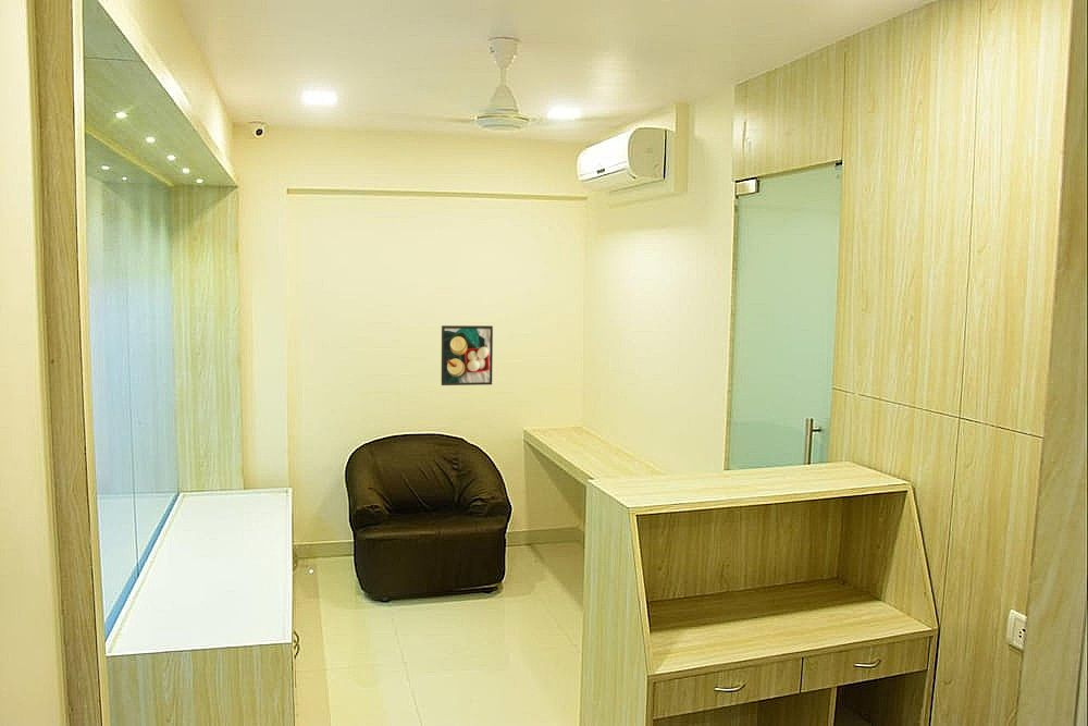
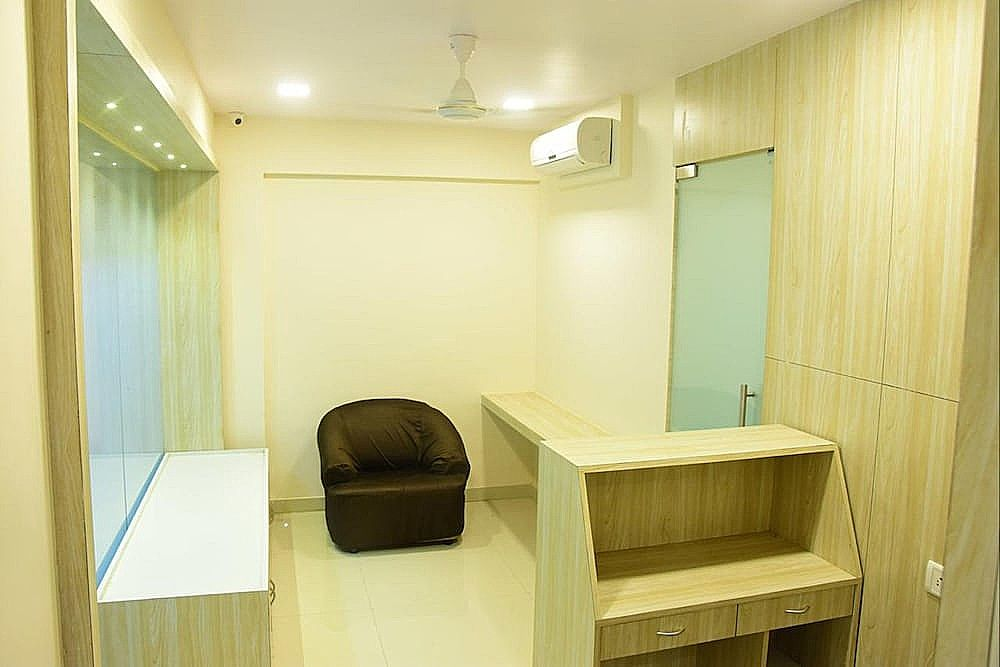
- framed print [441,324,494,386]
